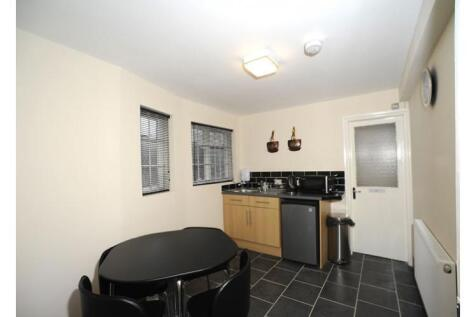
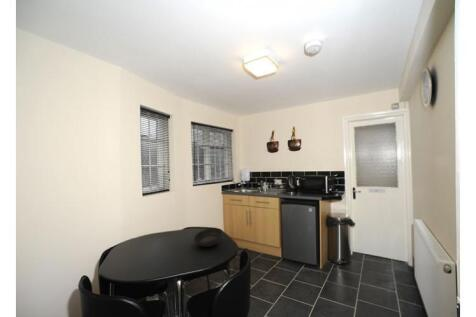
+ bowl [193,227,224,248]
